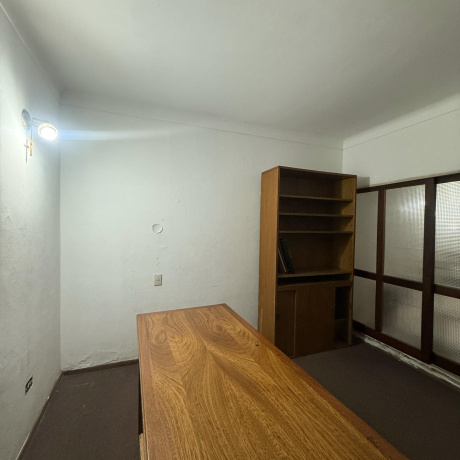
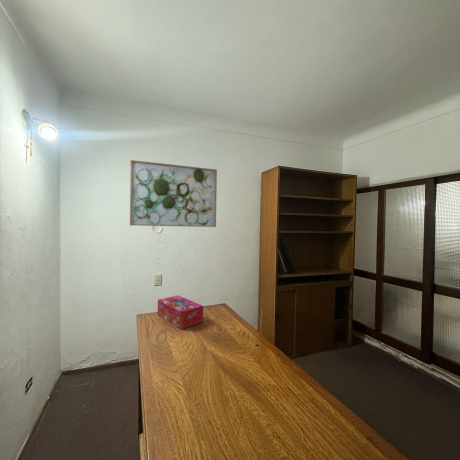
+ tissue box [157,294,204,330]
+ wall art [129,159,218,228]
